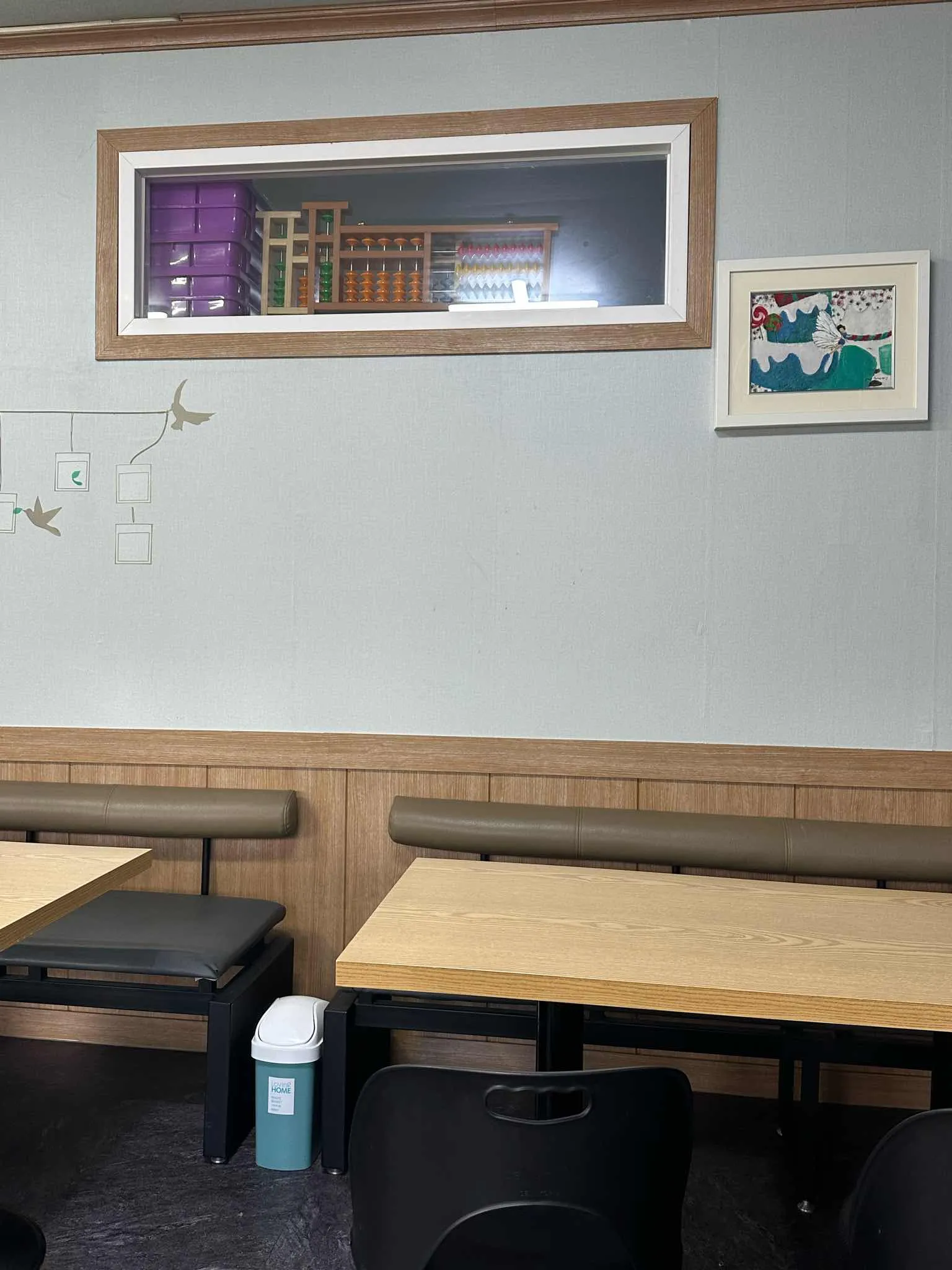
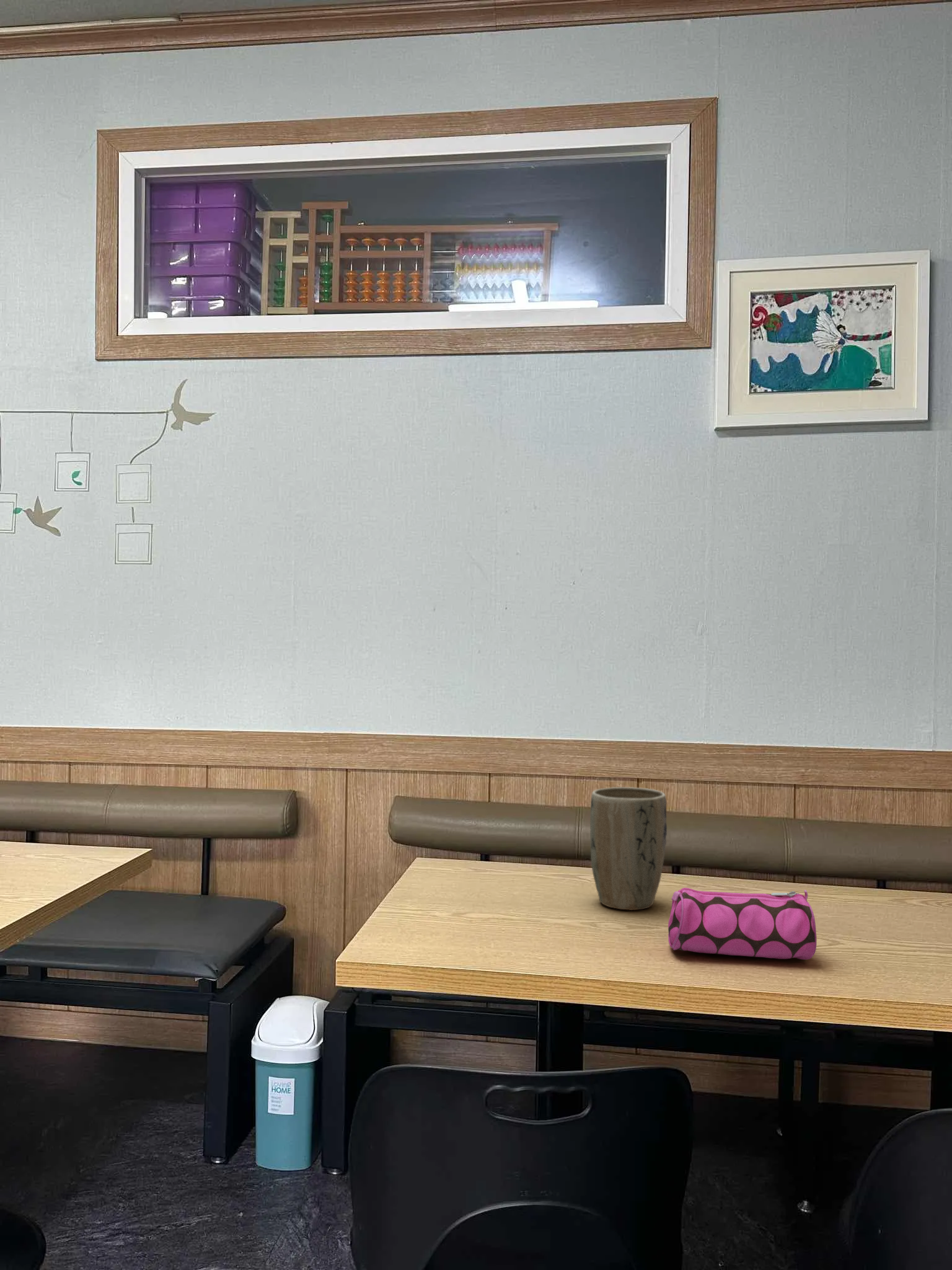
+ plant pot [589,786,668,911]
+ pencil case [668,887,817,960]
